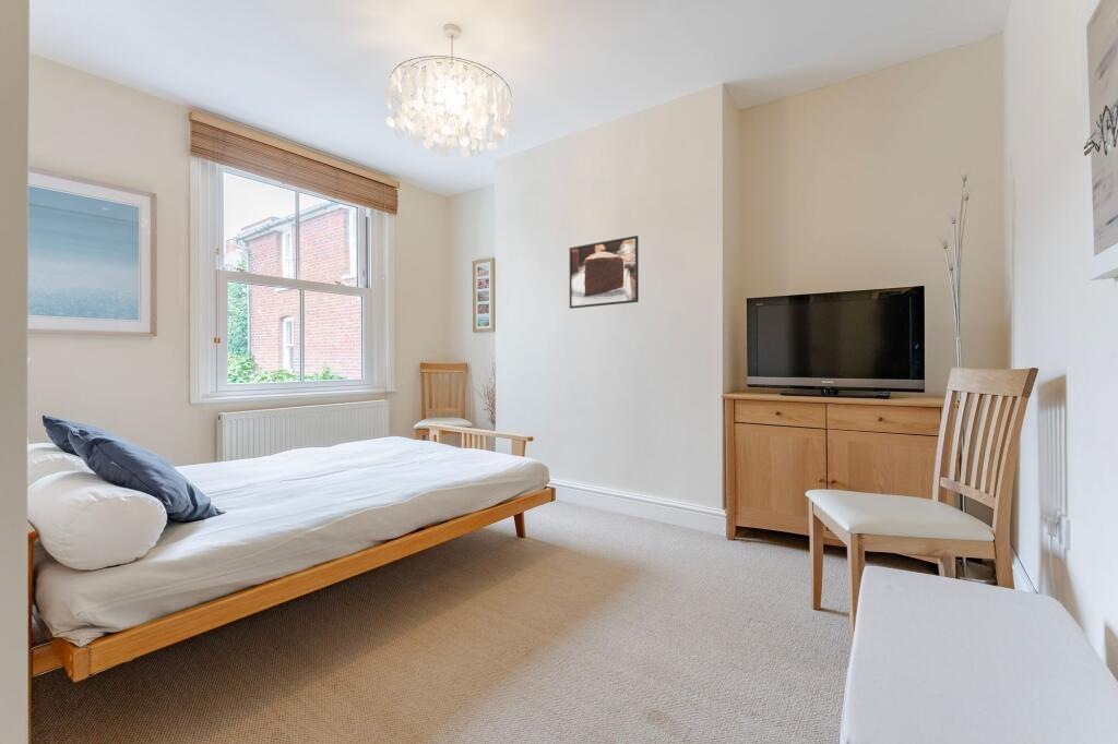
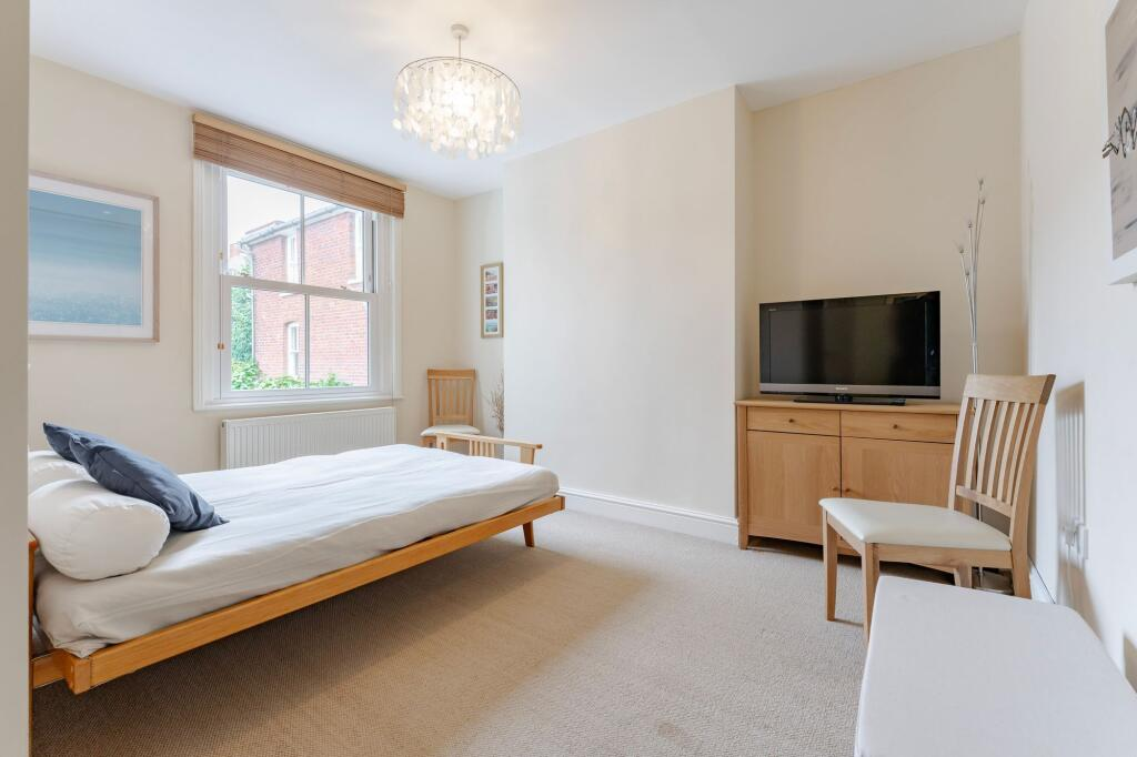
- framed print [569,235,640,310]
